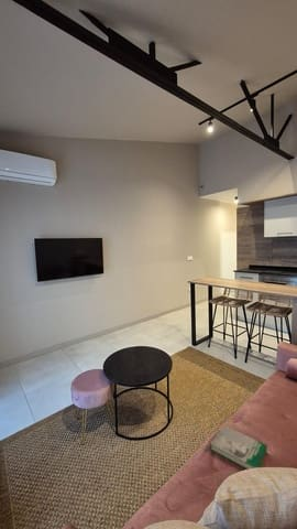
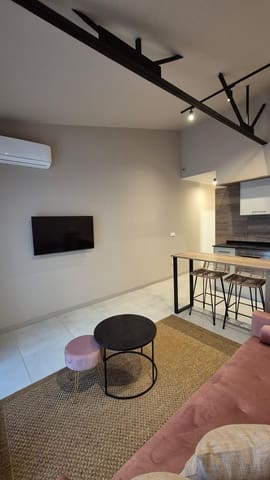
- book [209,424,268,471]
